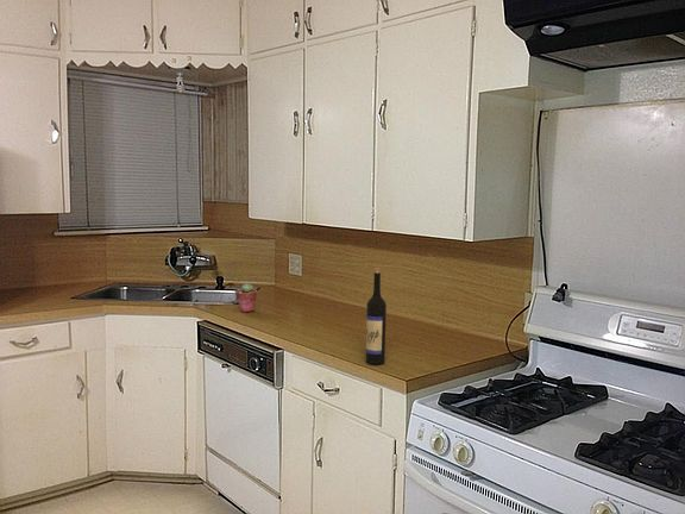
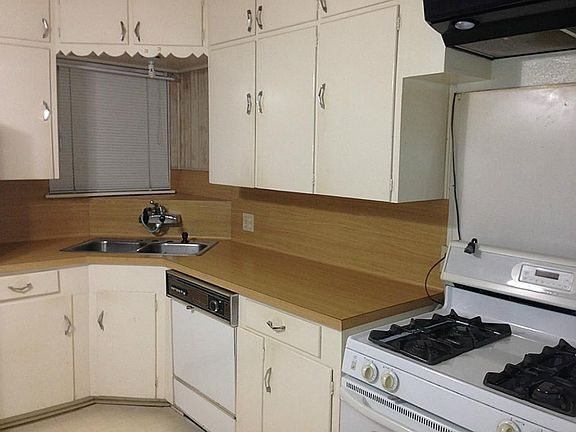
- potted succulent [234,282,258,313]
- wine bottle [365,265,388,365]
